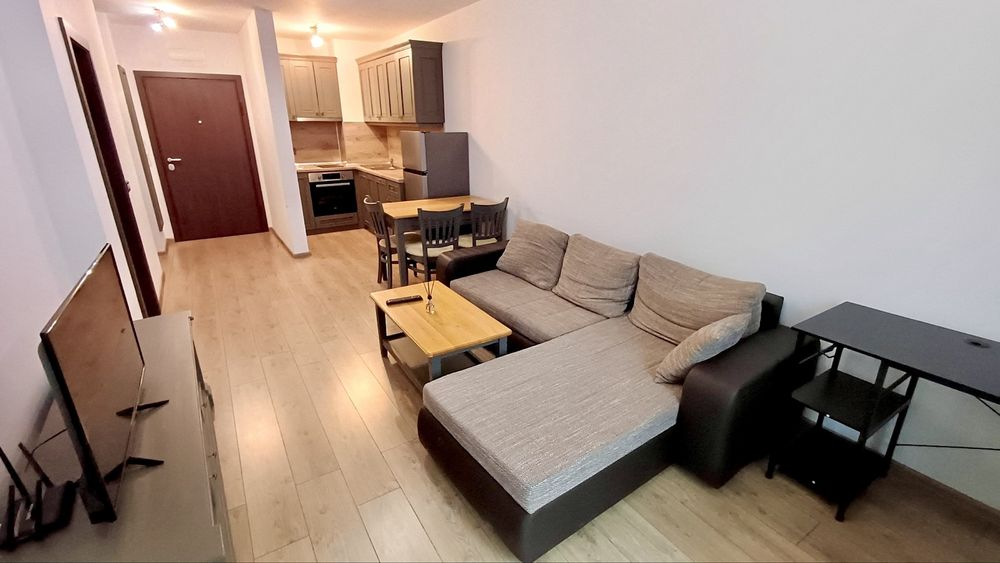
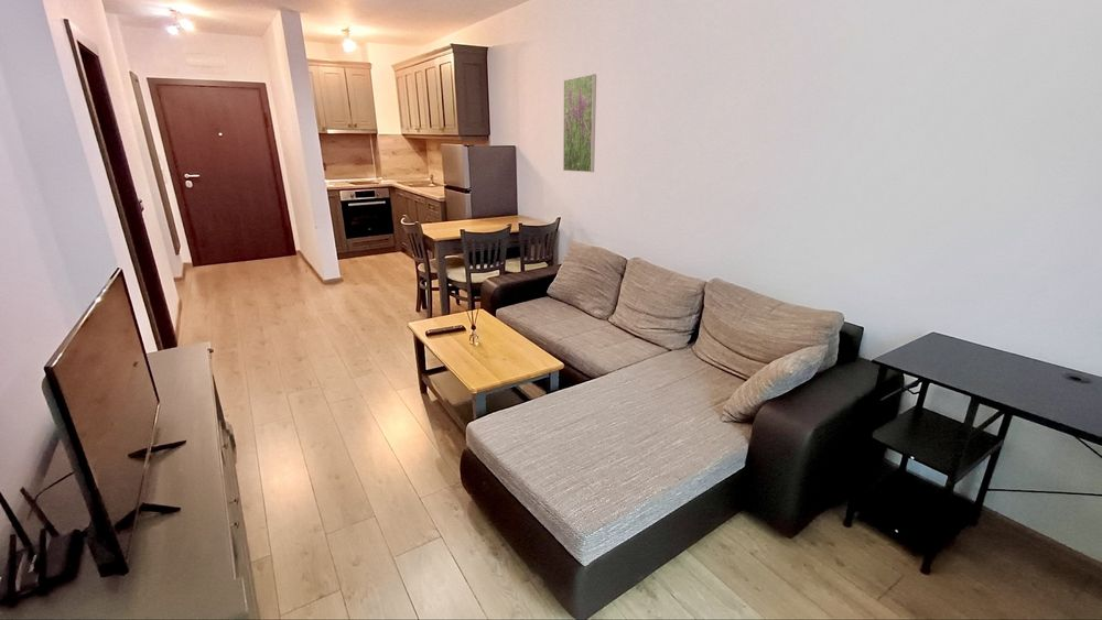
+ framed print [562,73,597,173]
